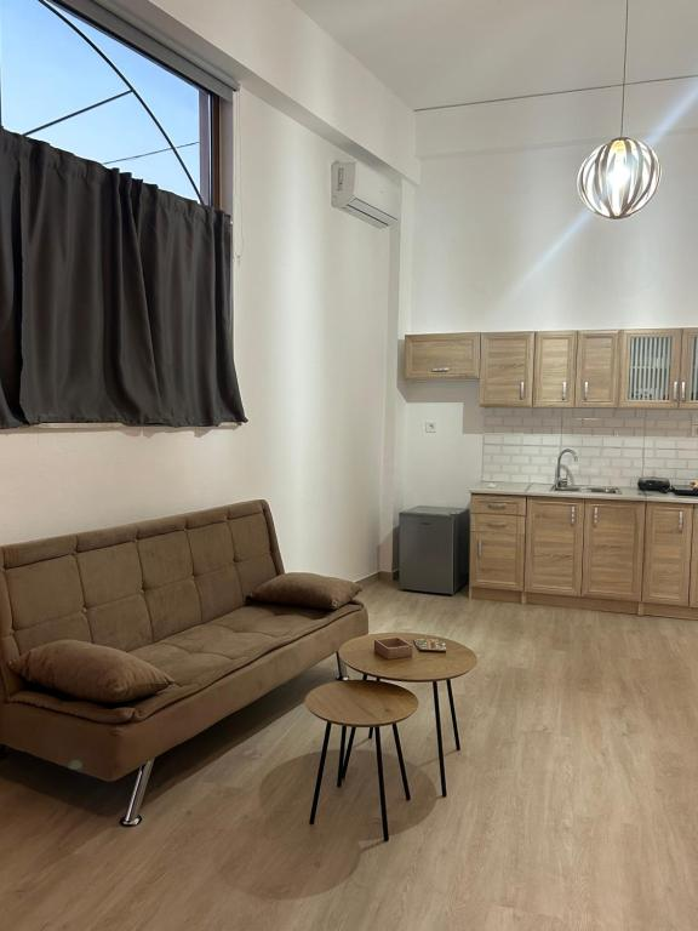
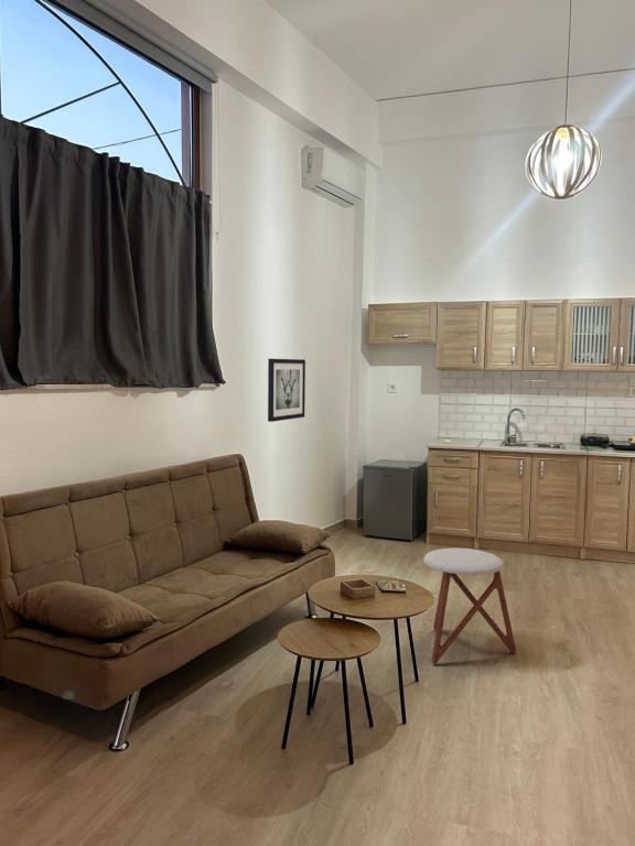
+ stool [422,547,517,664]
+ wall art [267,358,306,423]
